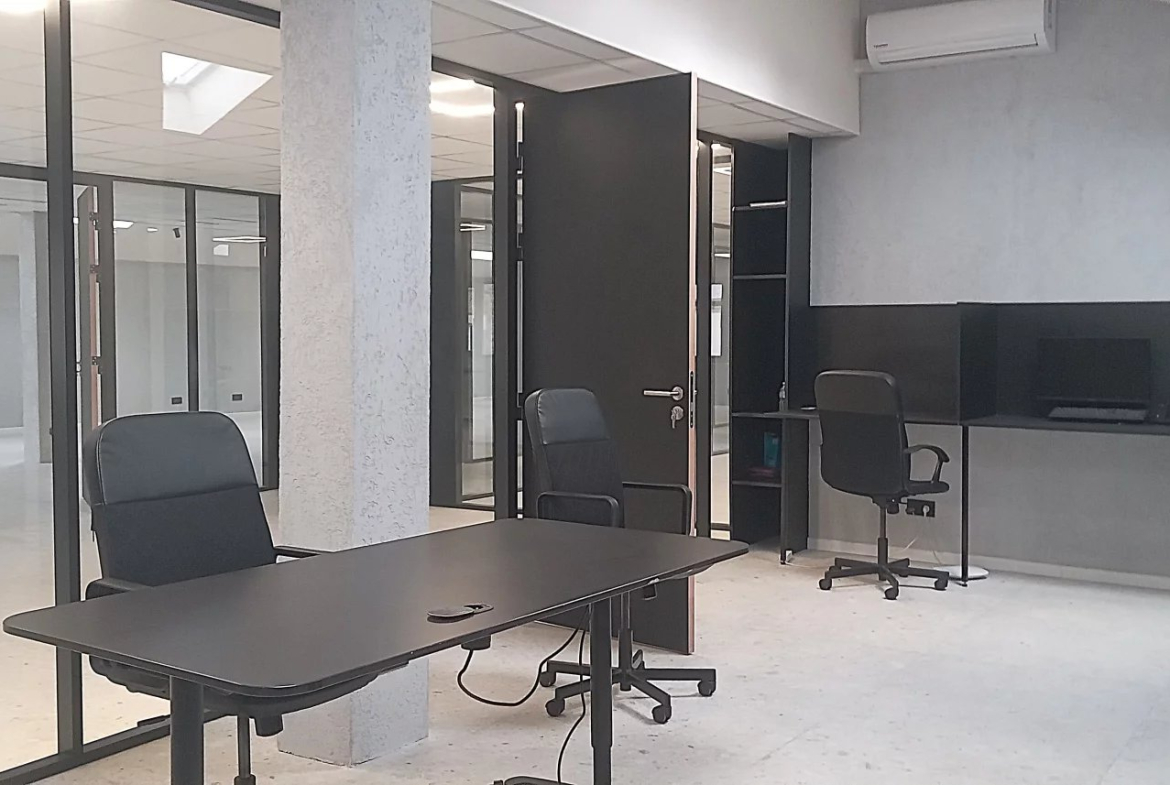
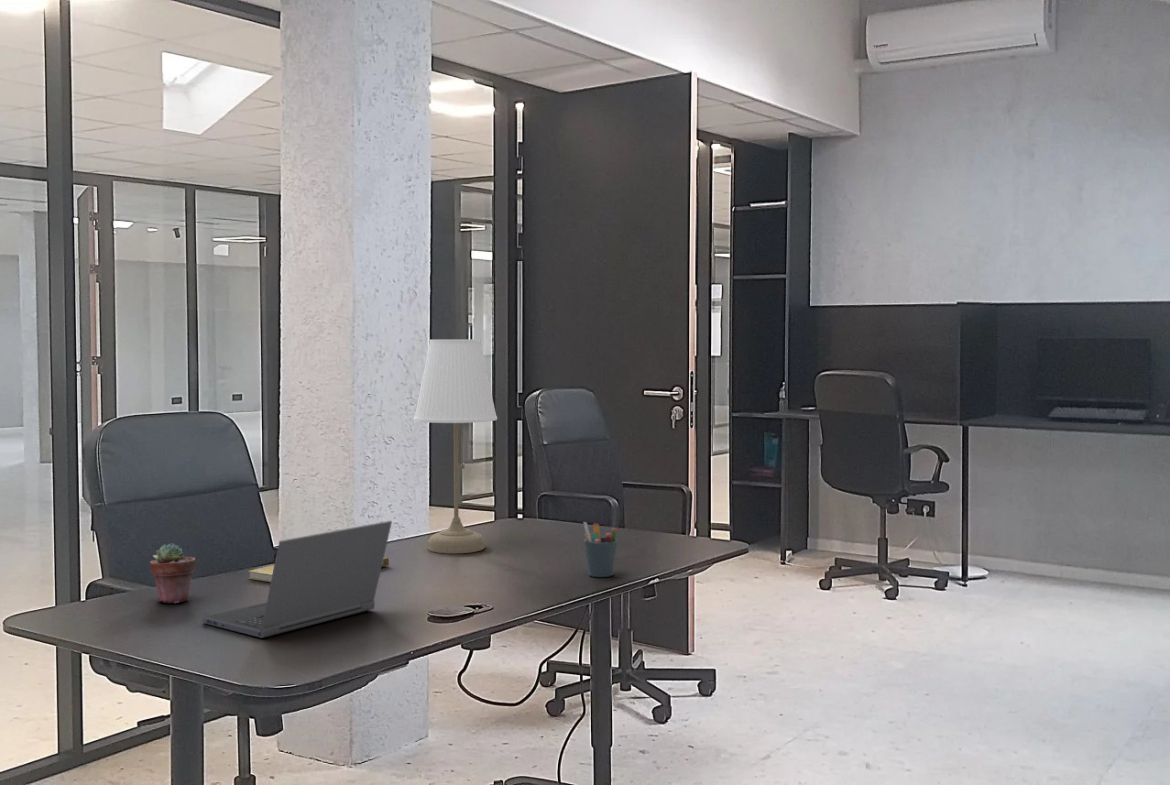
+ booklet [247,556,390,583]
+ potted succulent [149,543,197,604]
+ desk lamp [413,338,498,554]
+ pen holder [582,521,619,578]
+ laptop computer [202,520,393,639]
